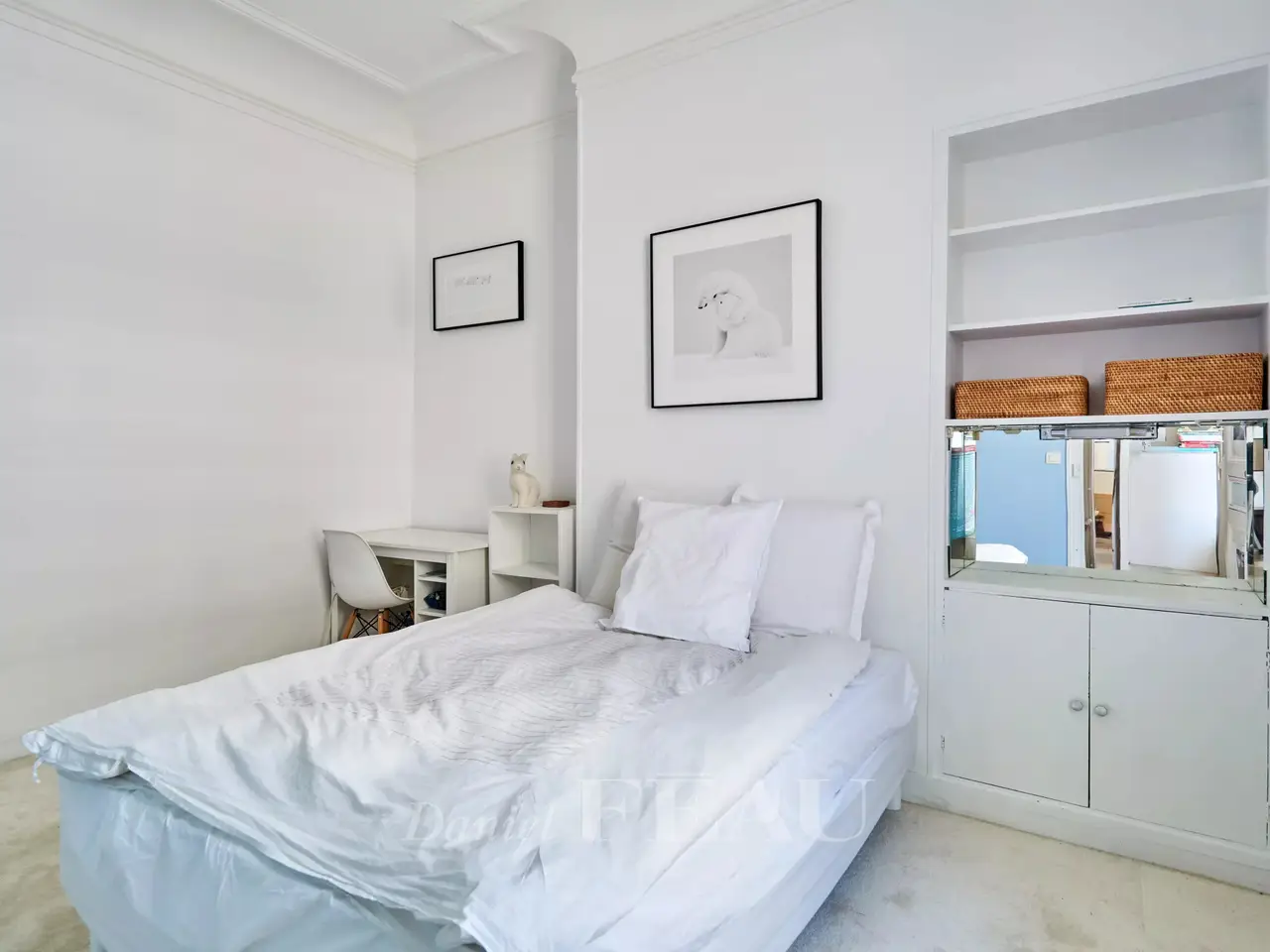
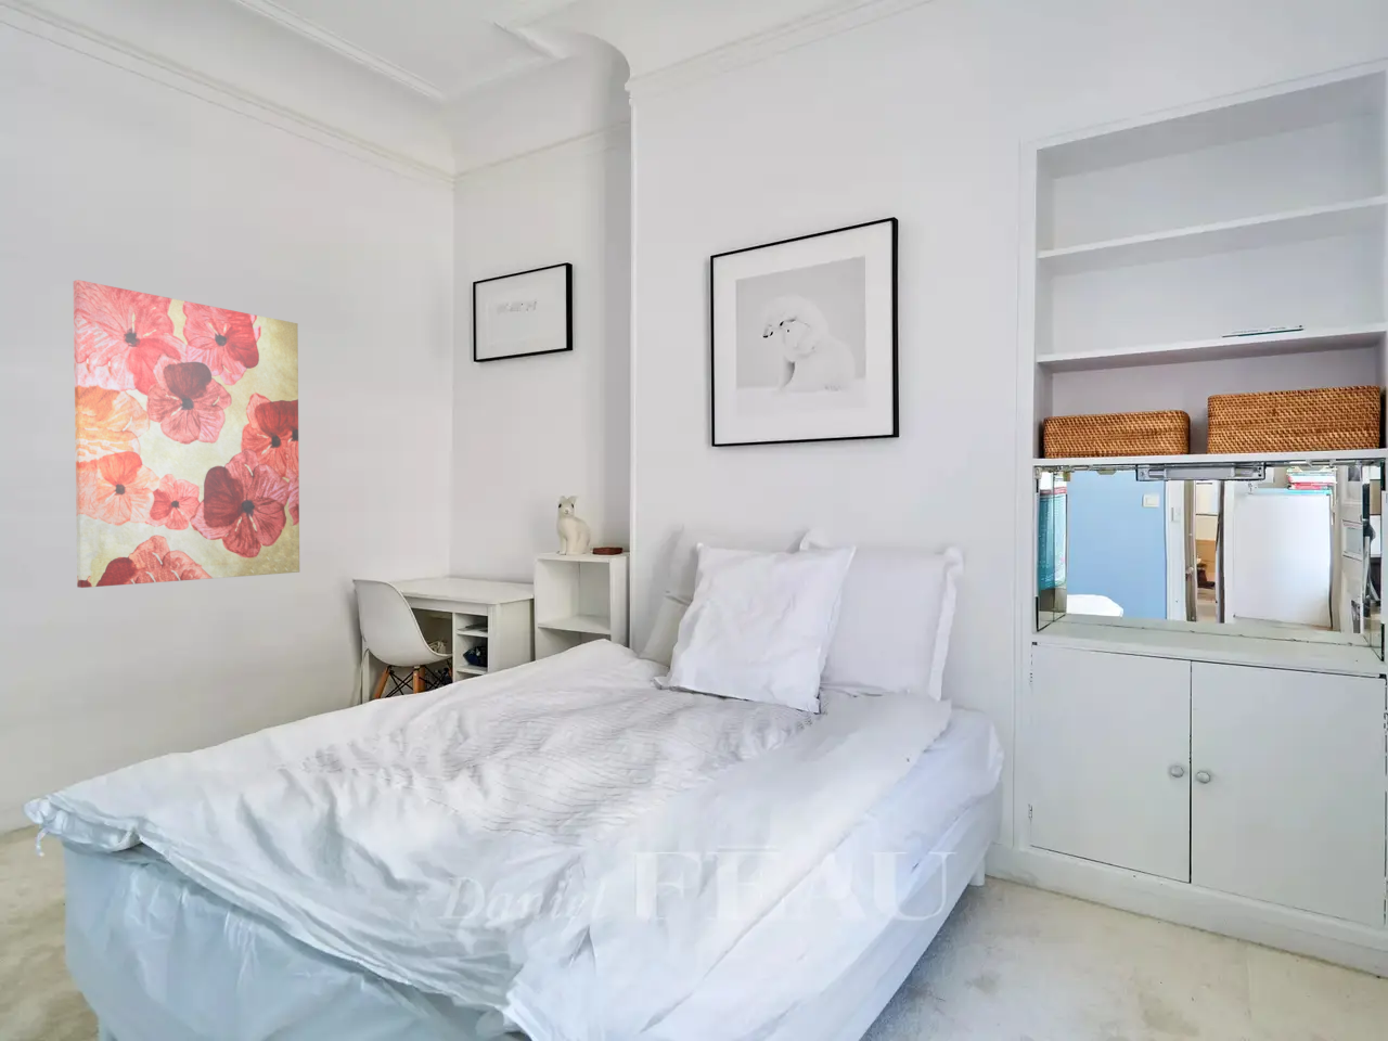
+ wall art [72,279,301,588]
